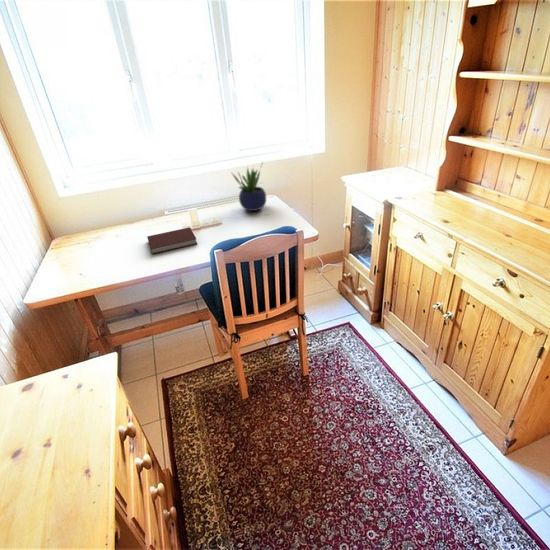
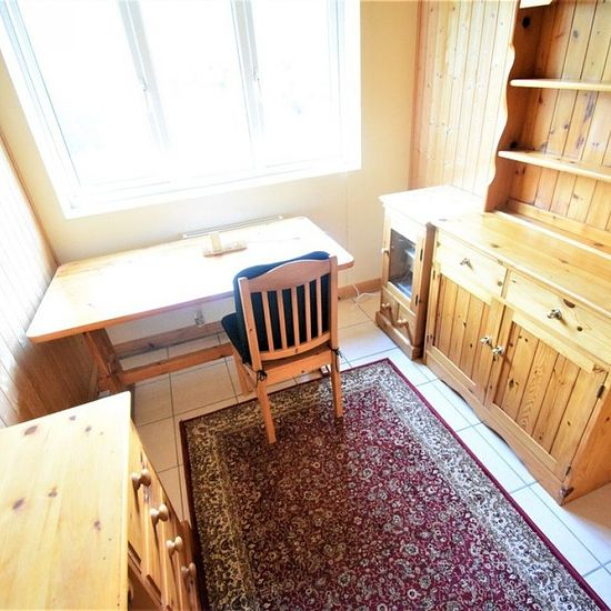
- potted plant [229,161,267,212]
- notebook [146,226,198,255]
